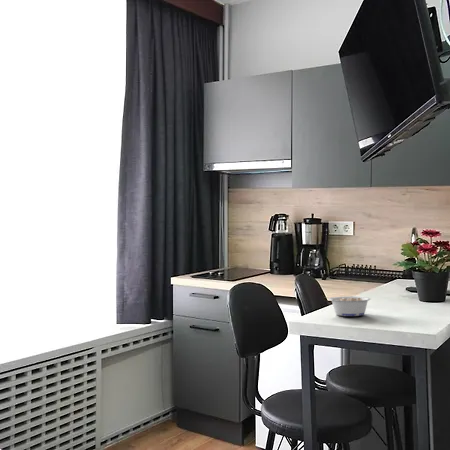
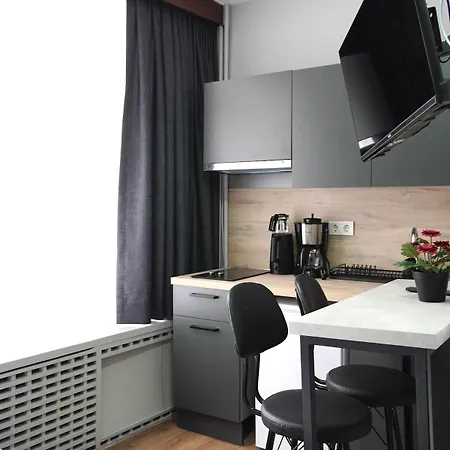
- legume [325,295,371,317]
